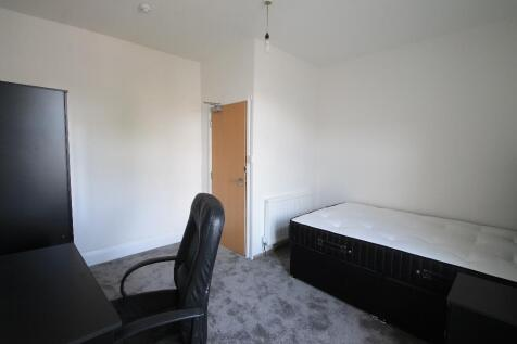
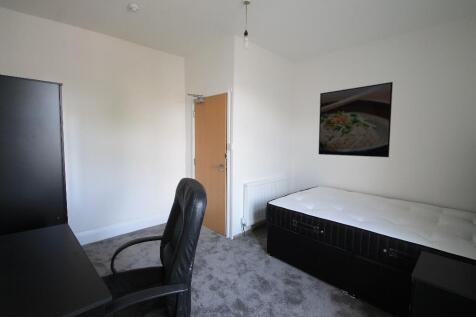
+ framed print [318,81,394,158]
